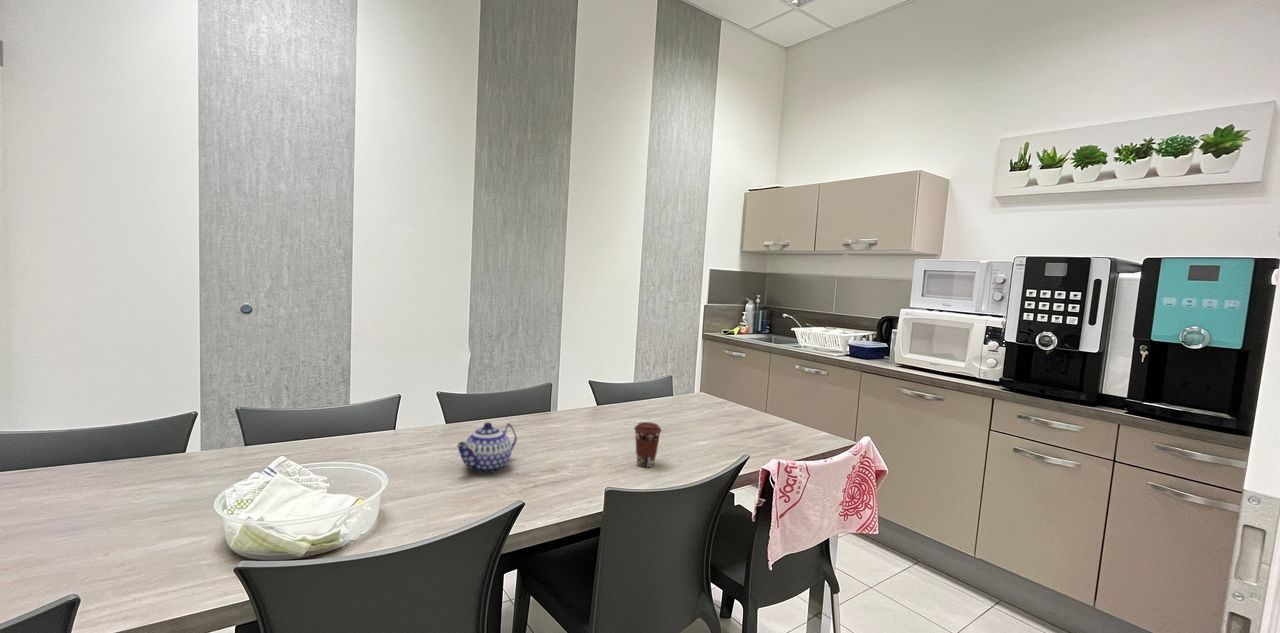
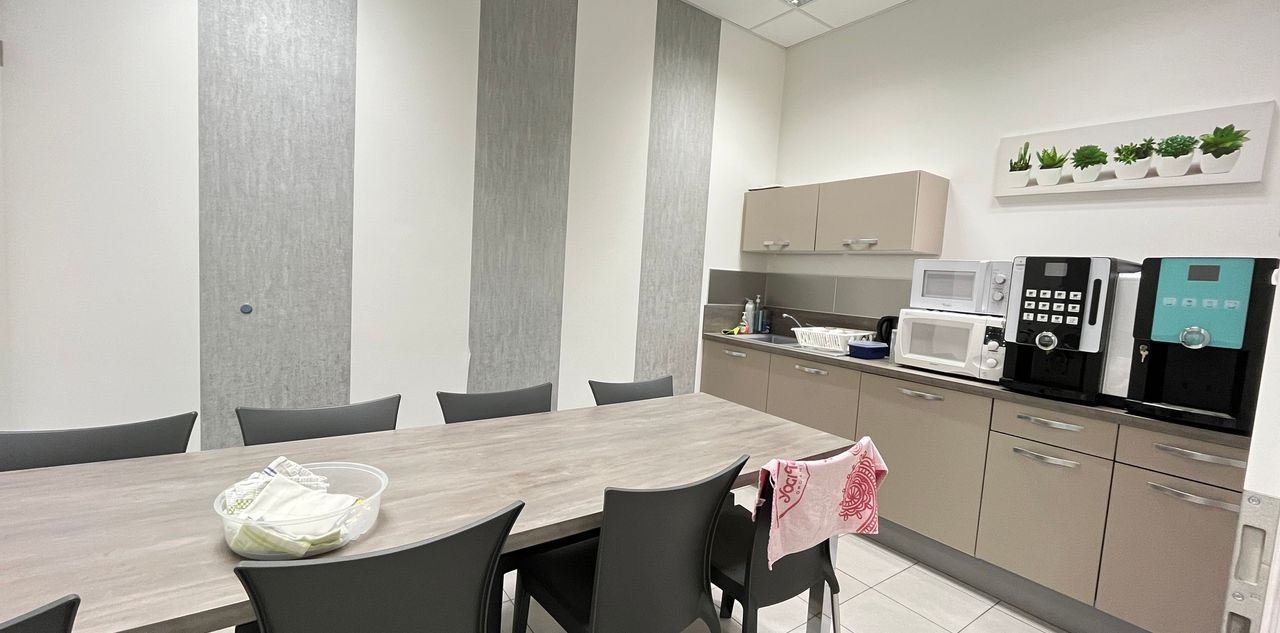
- teapot [456,421,518,474]
- coffee cup [633,421,663,468]
